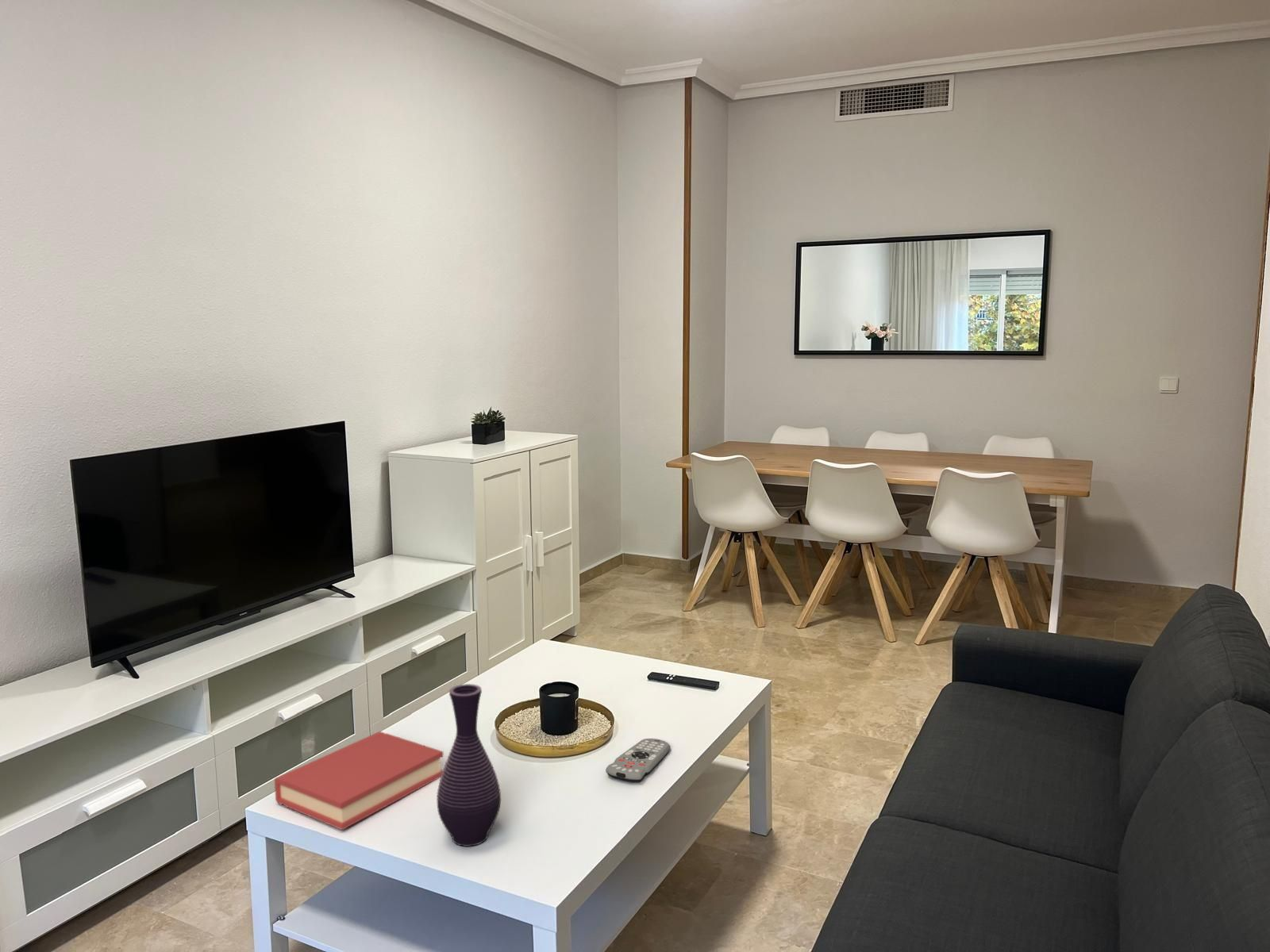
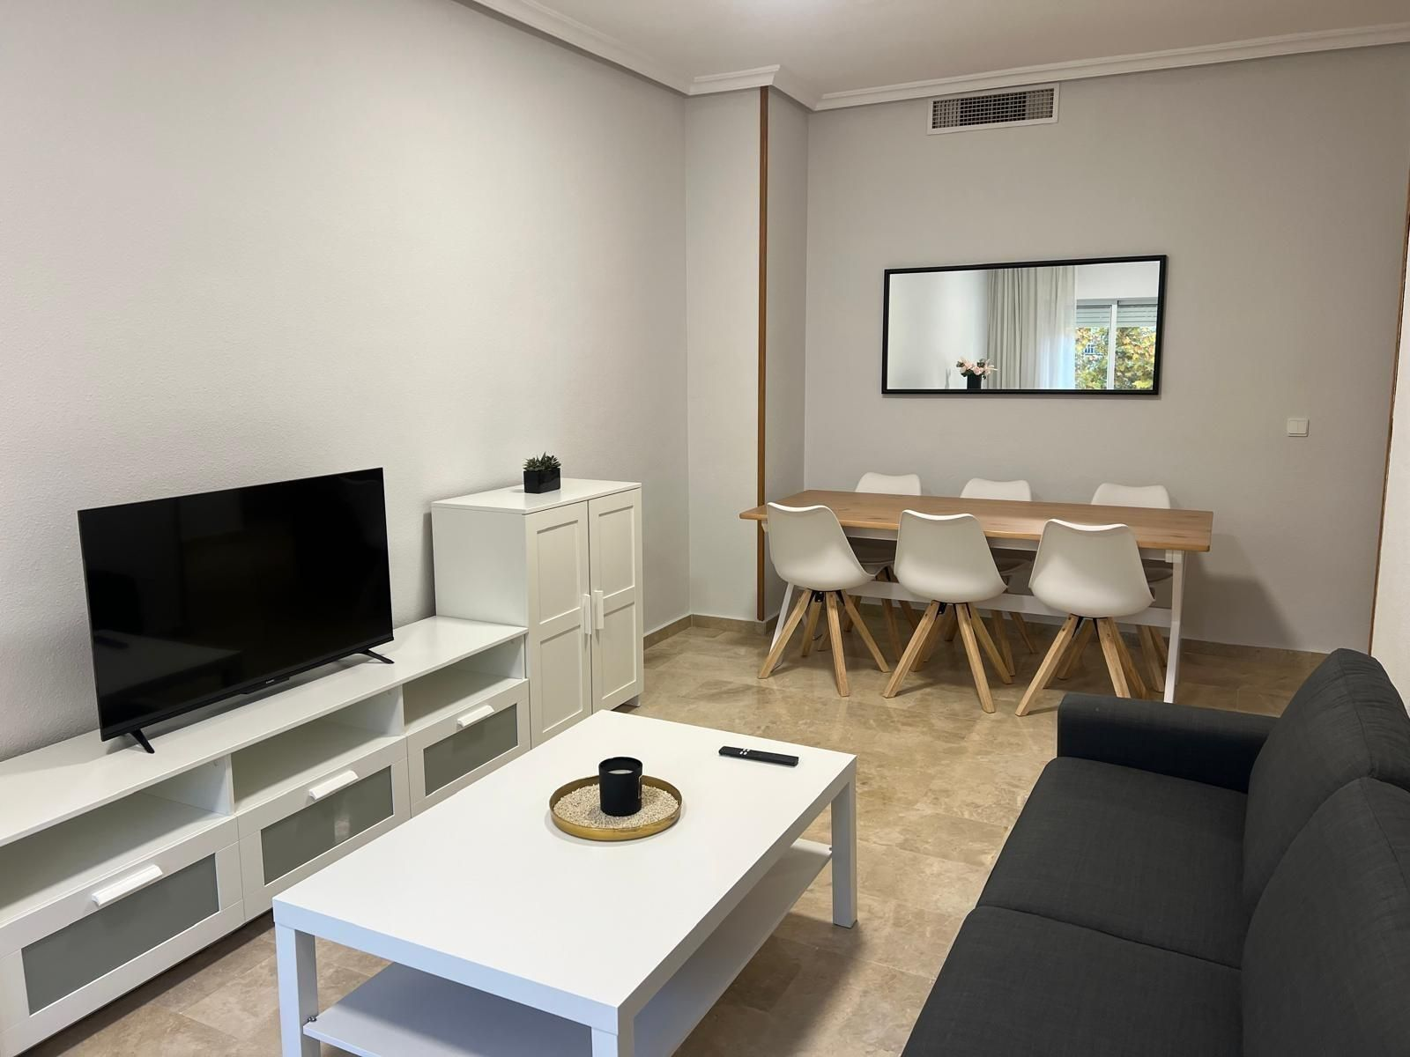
- remote control [605,738,672,782]
- hardback book [274,731,444,831]
- vase [436,683,502,847]
